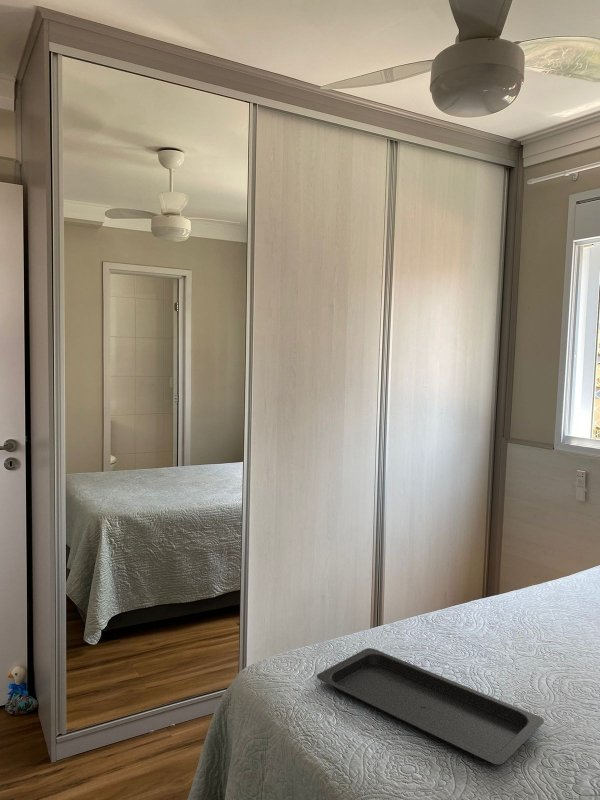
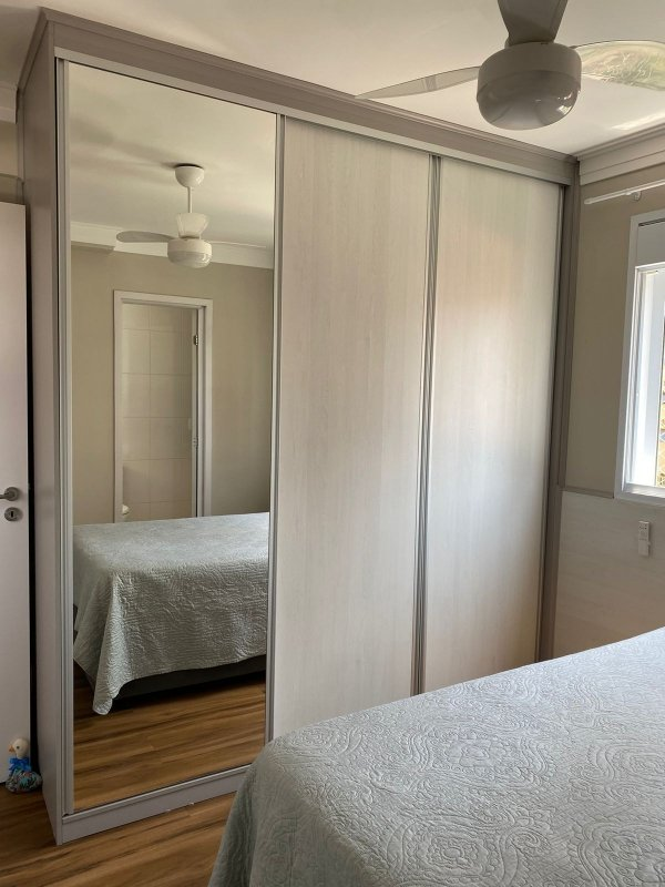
- serving tray [316,647,545,766]
